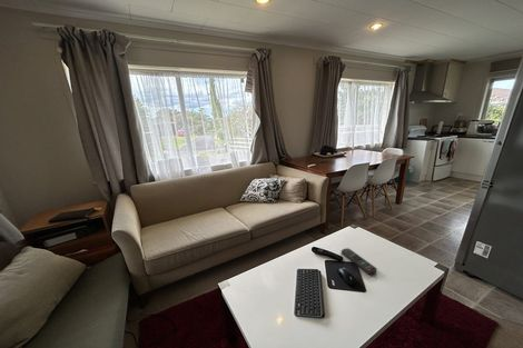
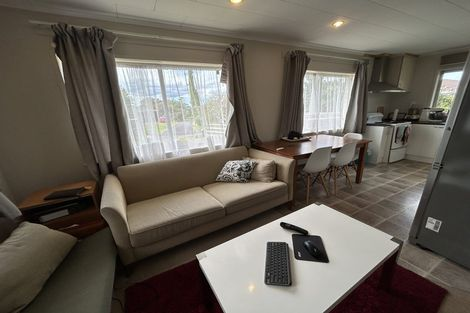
- remote control [341,247,378,276]
